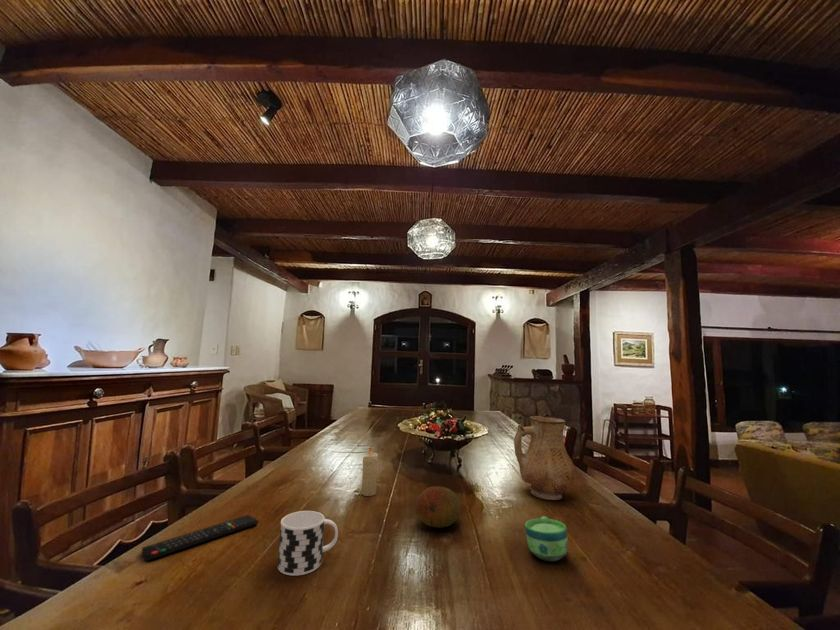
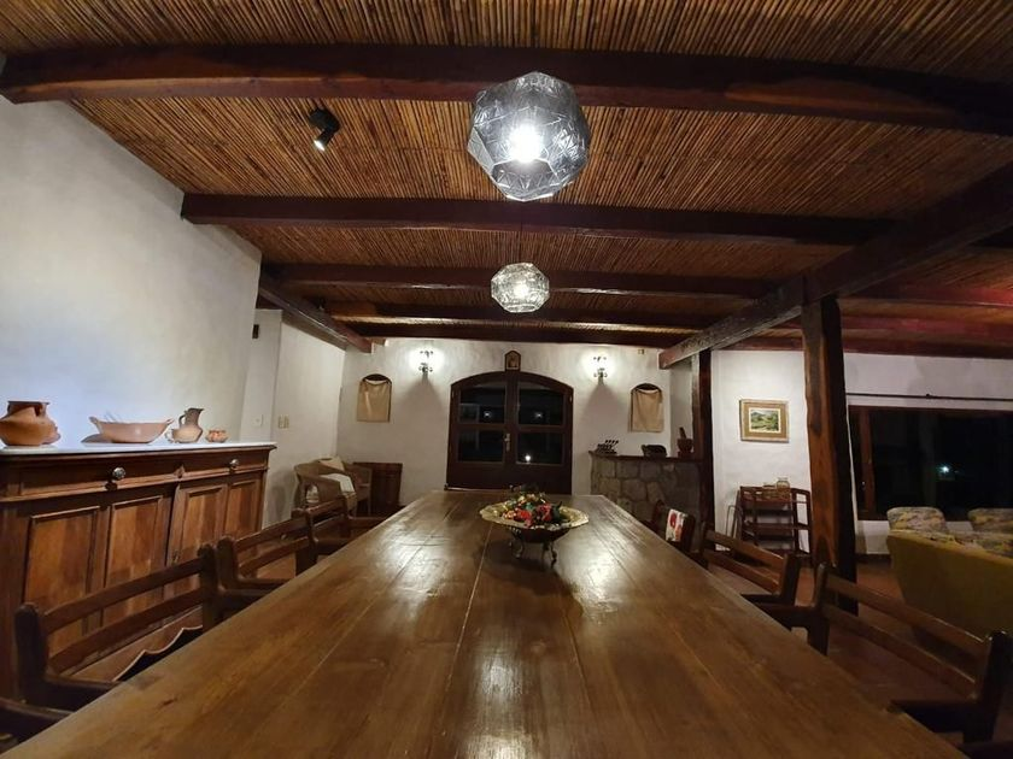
- ceramic pitcher [513,415,576,501]
- remote control [140,514,259,562]
- cup [277,510,339,577]
- fruit [414,485,462,529]
- cup [524,515,569,562]
- candle [361,445,379,497]
